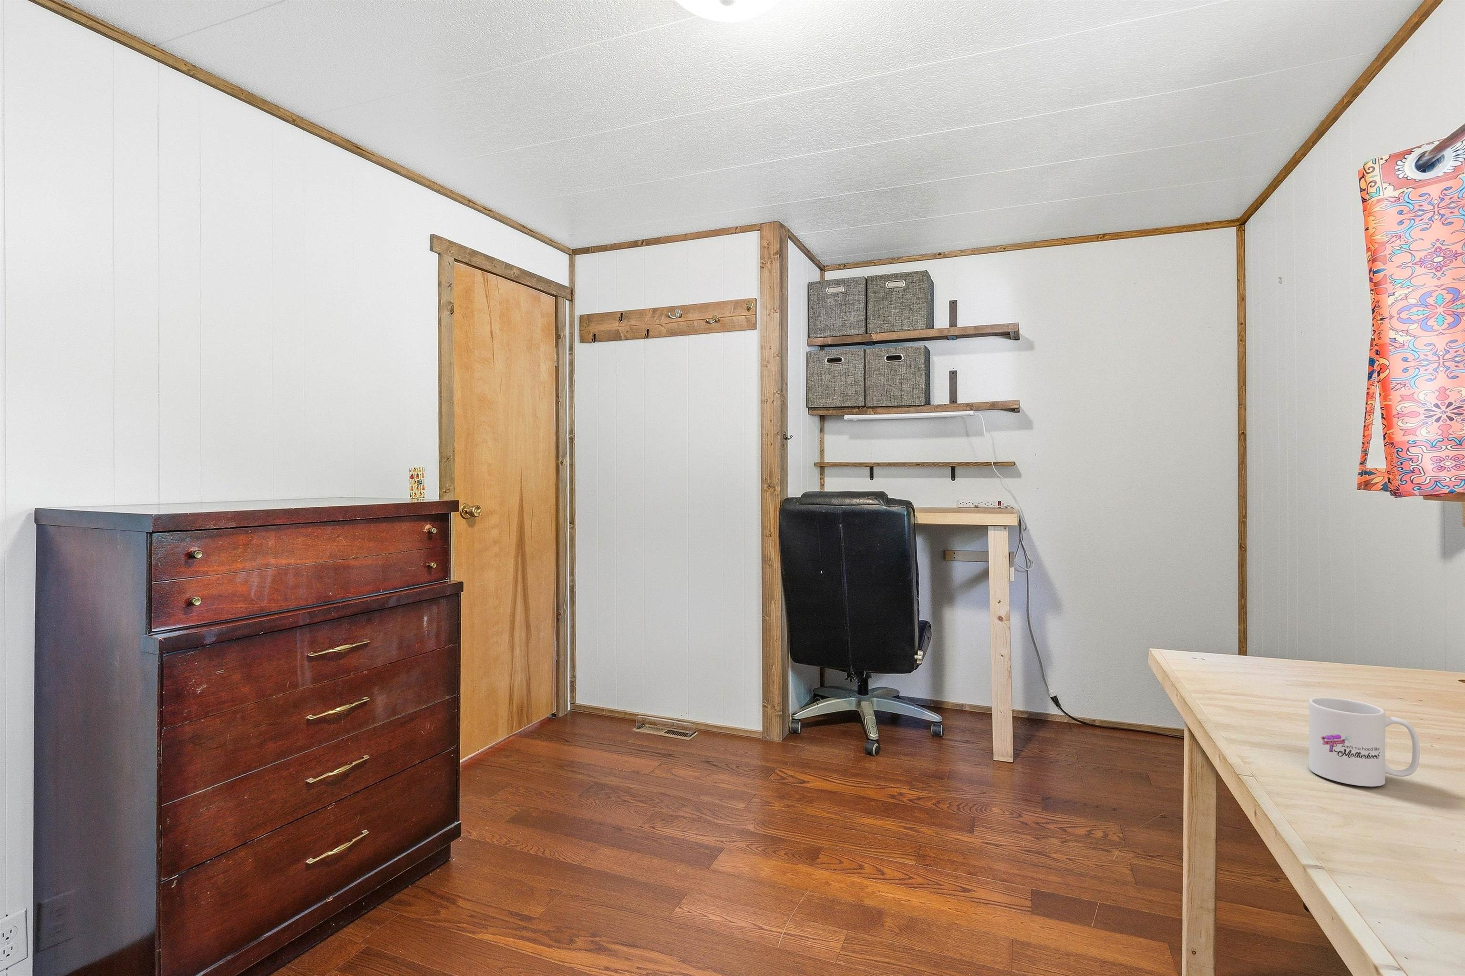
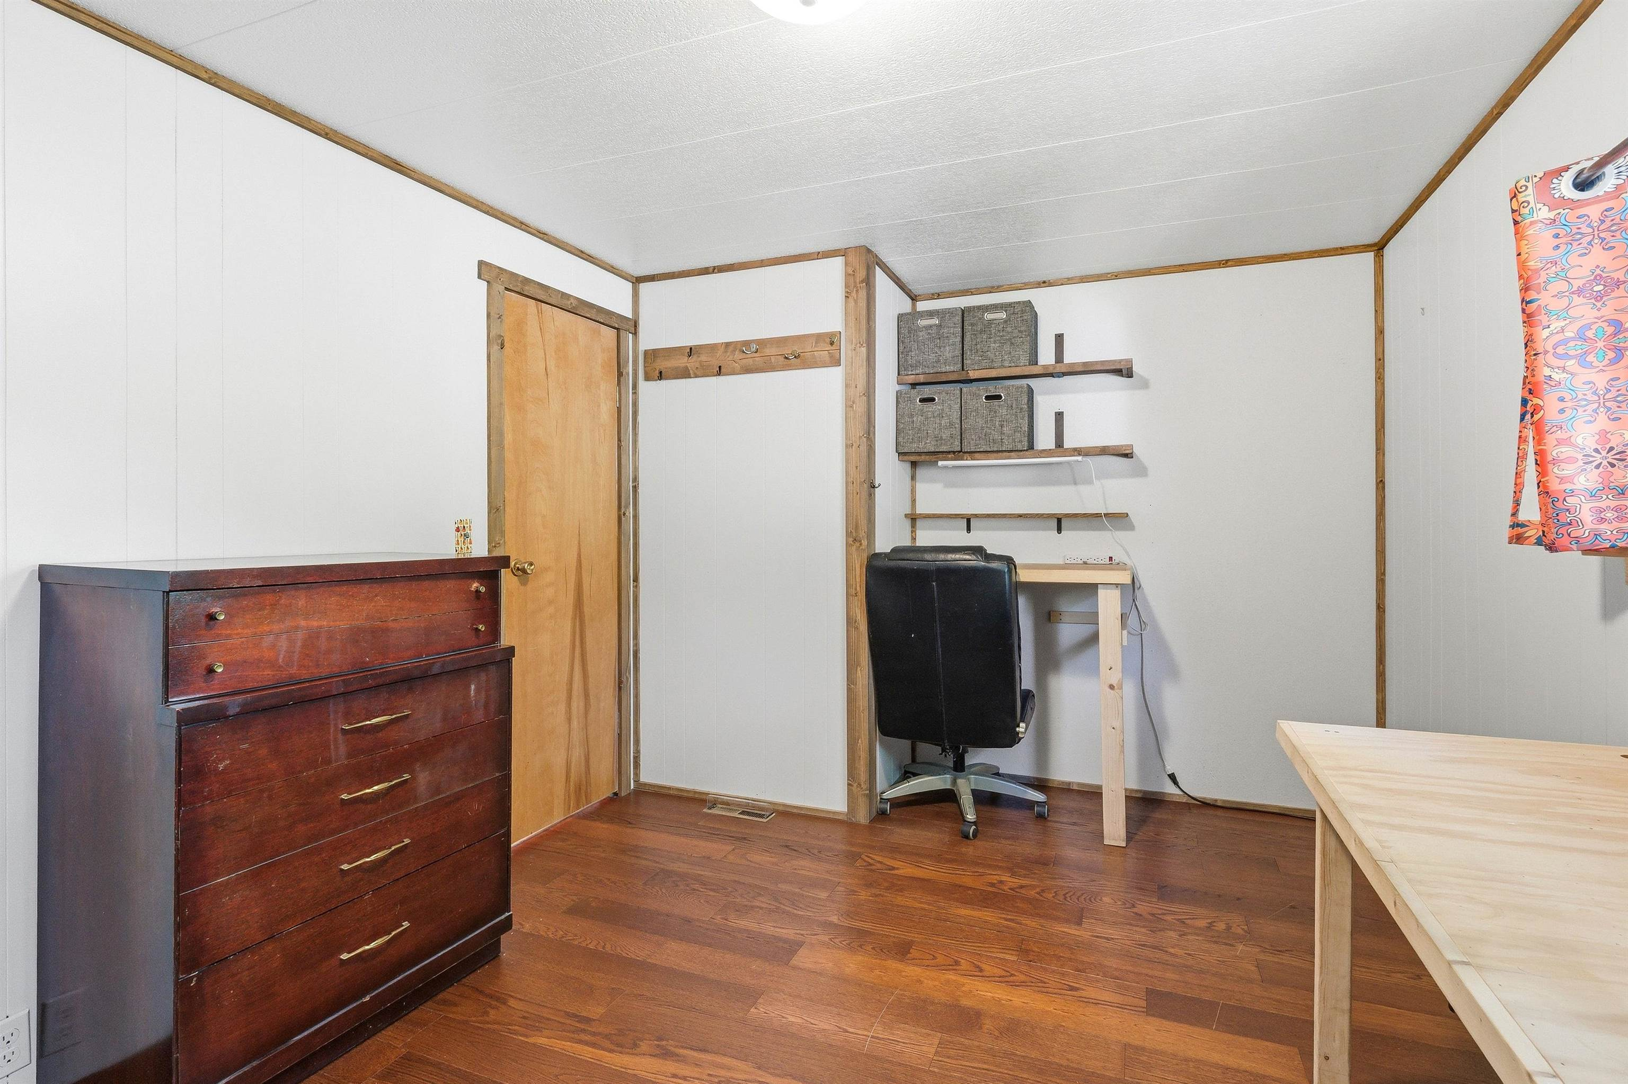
- mug [1308,697,1420,788]
